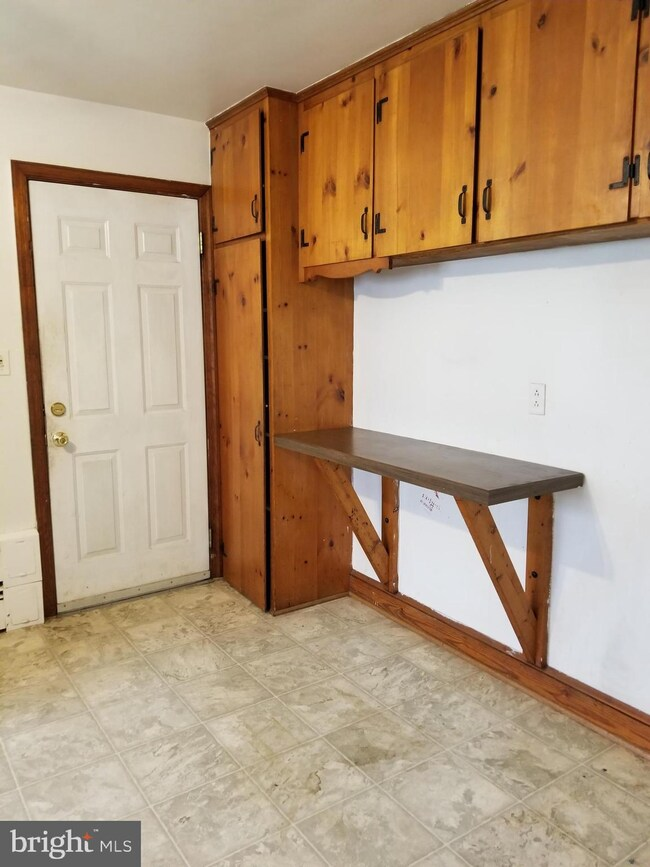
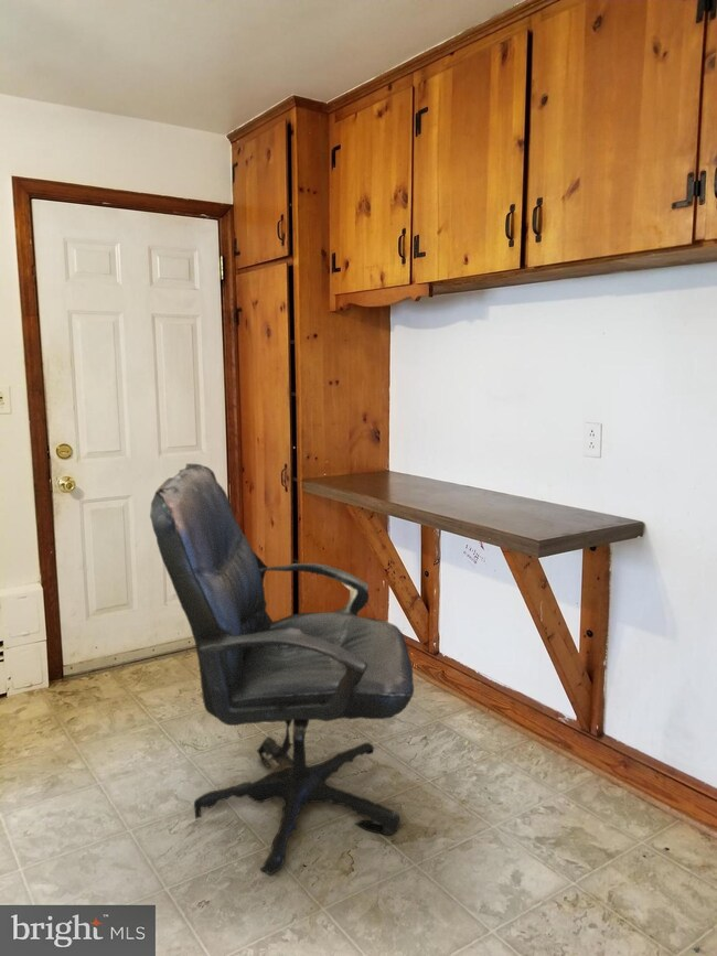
+ office chair [149,462,415,876]
